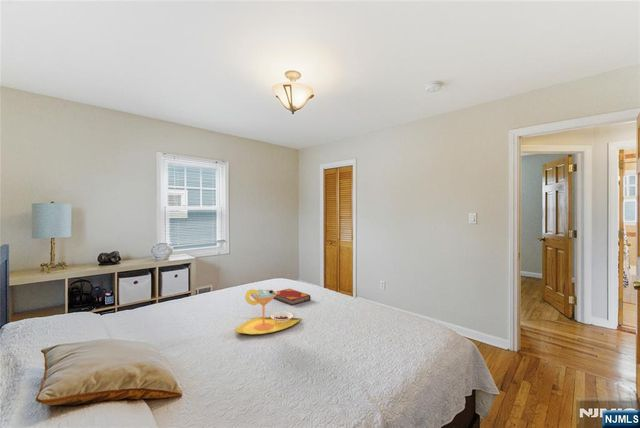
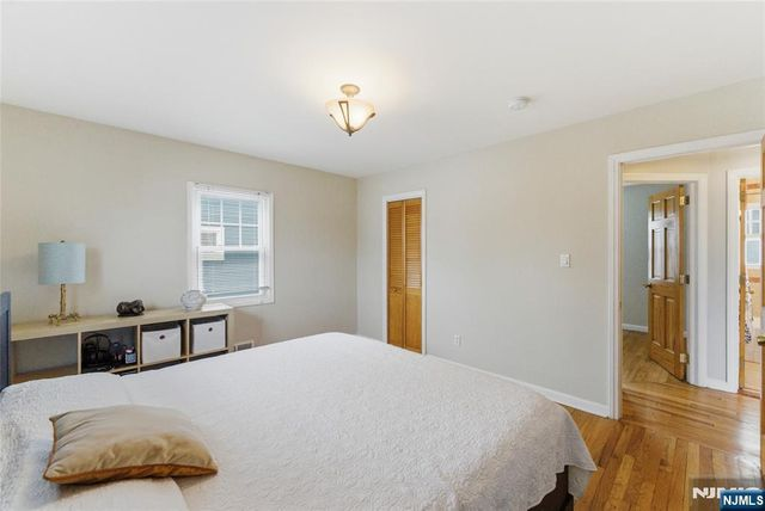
- hardback book [273,288,312,306]
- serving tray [234,288,302,335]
